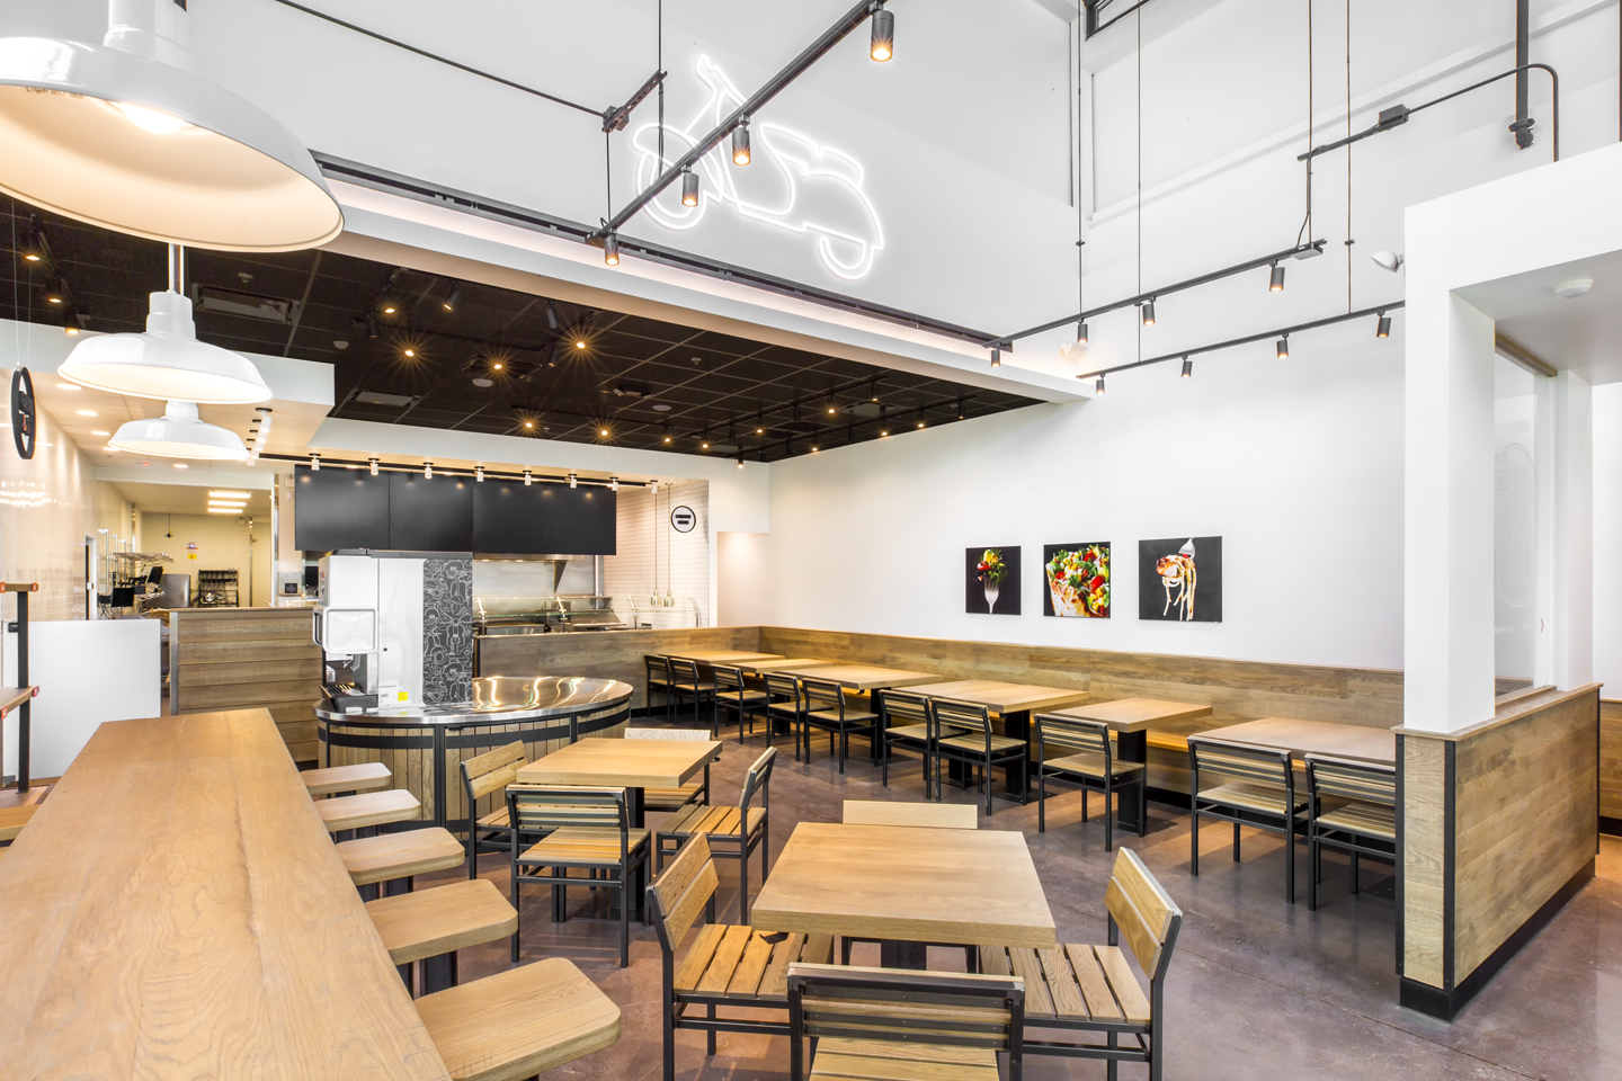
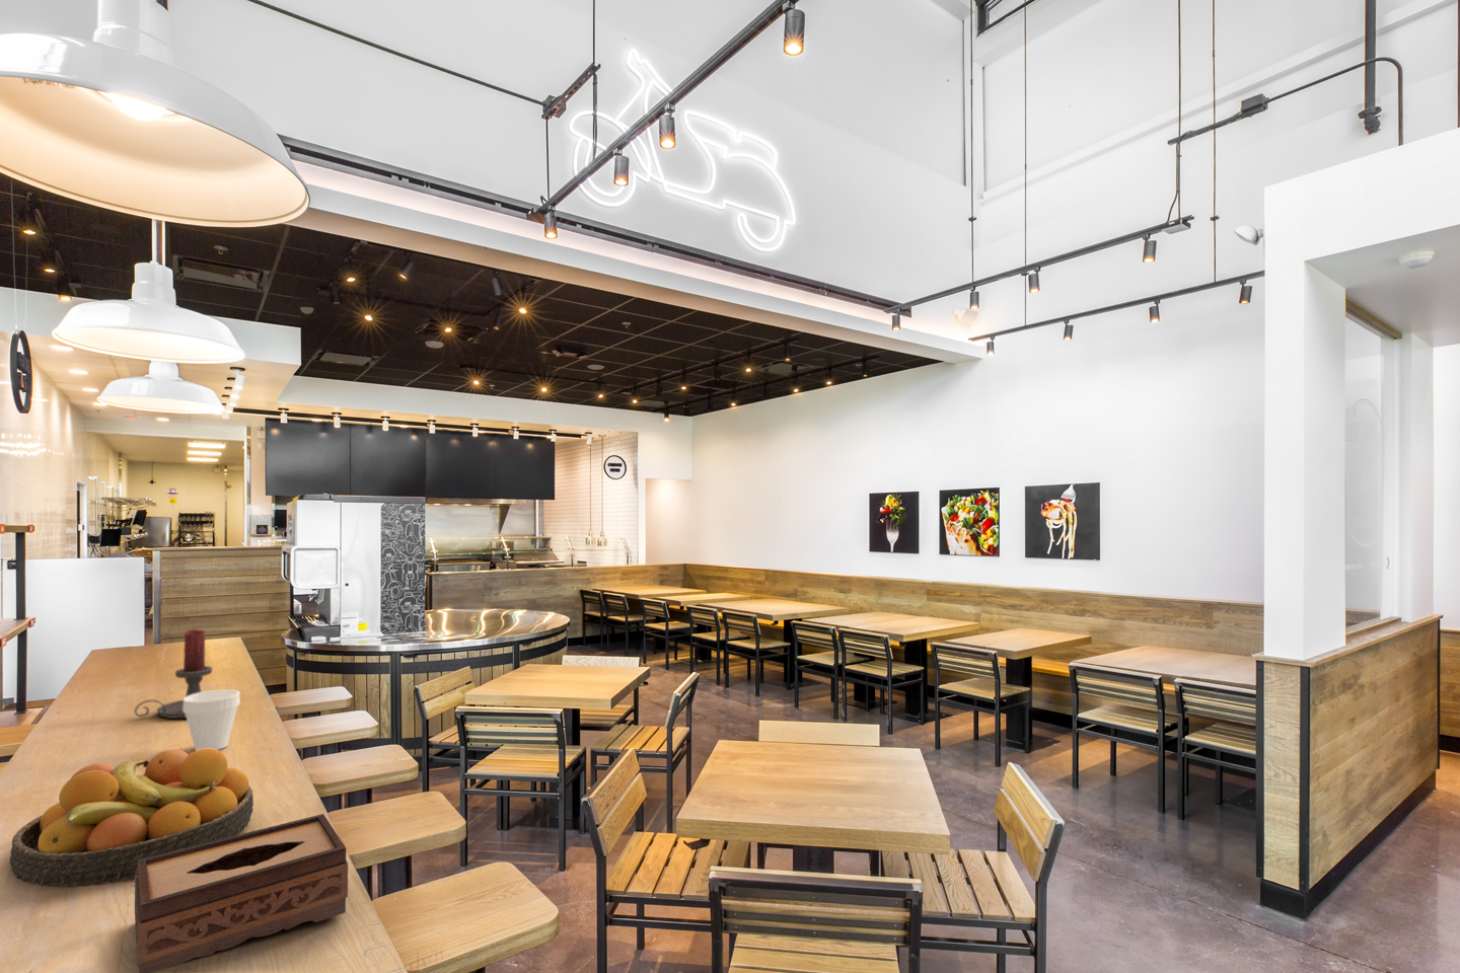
+ candle holder [134,629,213,720]
+ tissue box [134,813,349,973]
+ cup [182,688,241,751]
+ fruit bowl [9,748,254,888]
